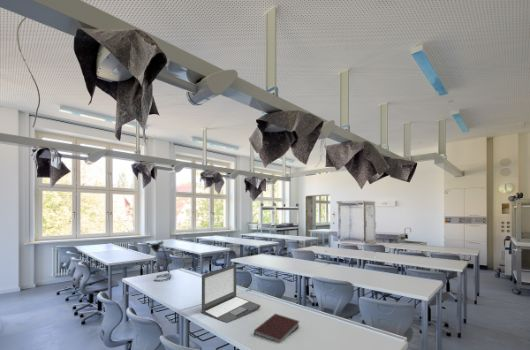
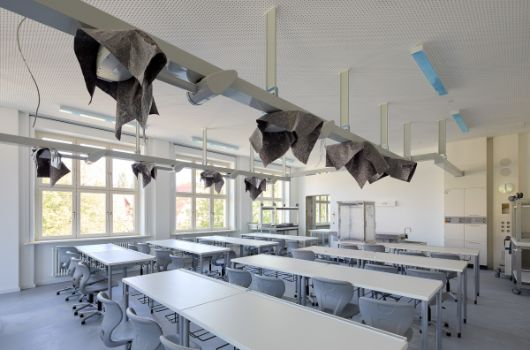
- laptop [200,263,261,324]
- notebook [253,313,300,343]
- desk lamp [149,240,173,282]
